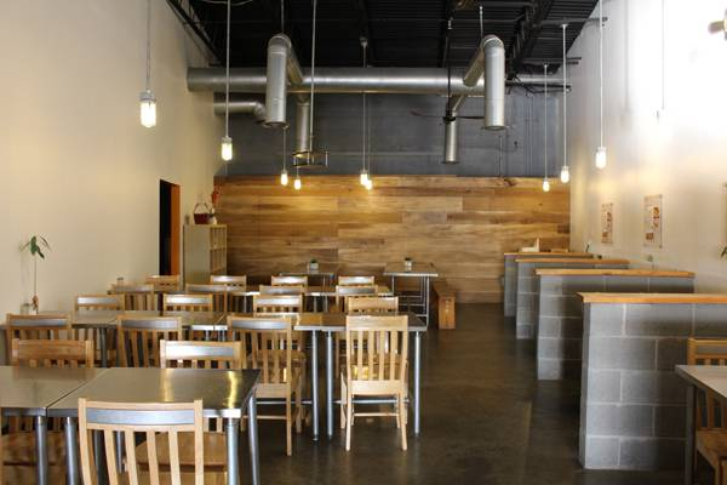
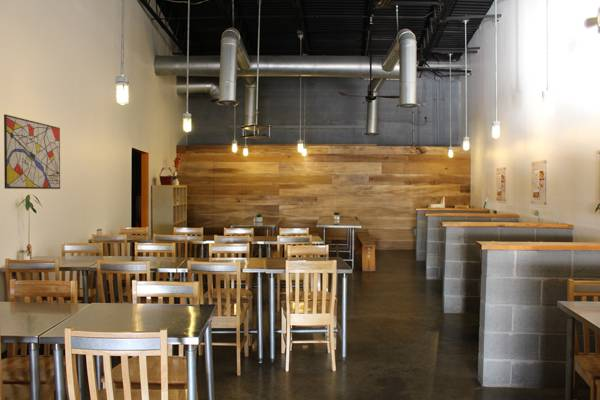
+ wall art [3,113,61,190]
